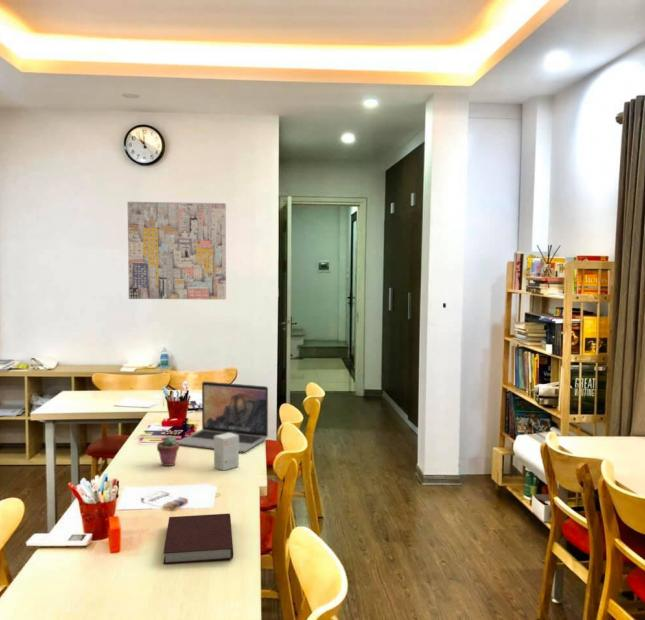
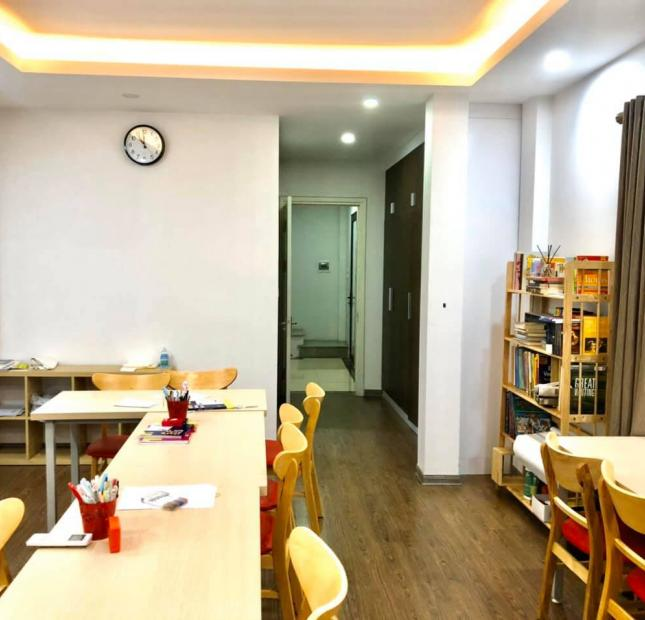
- wall art [127,201,227,300]
- notebook [163,513,234,565]
- small box [213,433,240,472]
- potted succulent [156,435,181,467]
- laptop [177,381,269,453]
